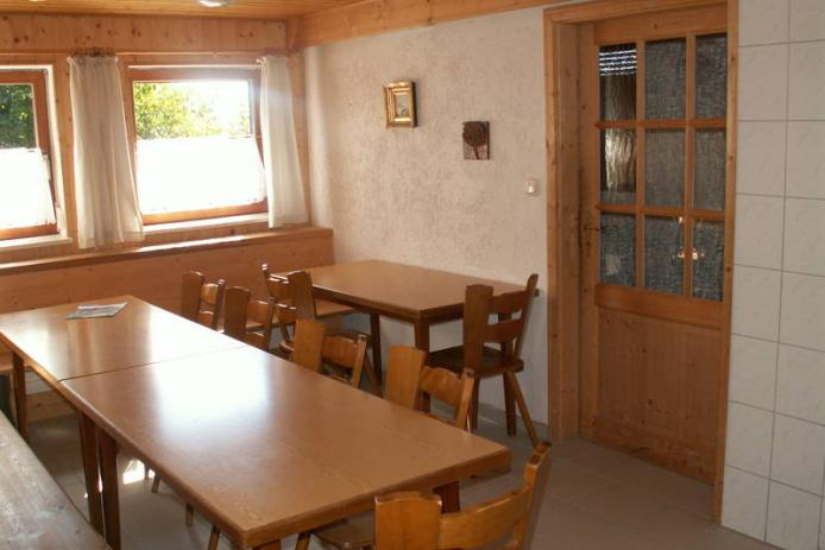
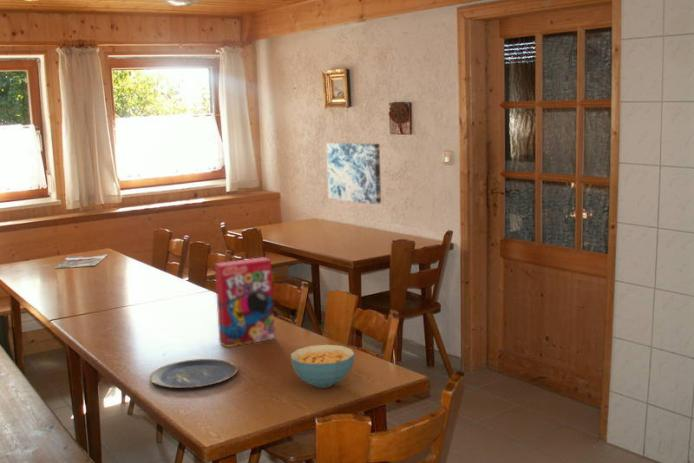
+ plate [149,358,239,389]
+ cereal box [214,256,276,349]
+ cereal bowl [289,344,356,389]
+ wall art [325,142,382,205]
